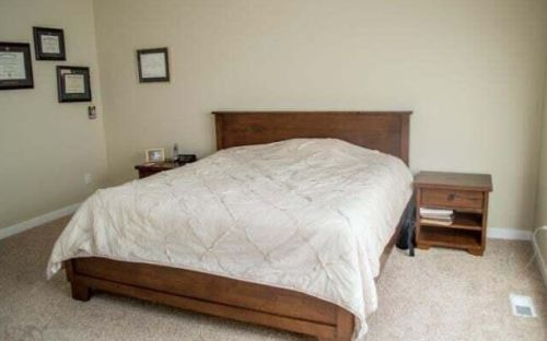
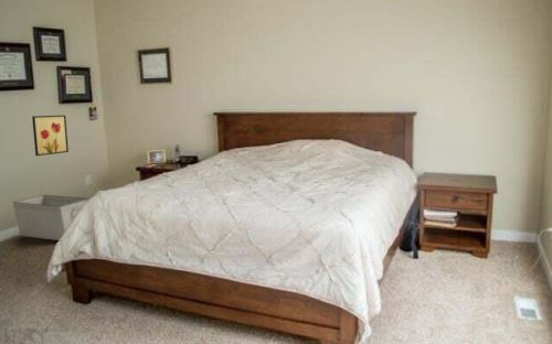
+ wall art [31,115,70,157]
+ storage bin [11,194,91,241]
